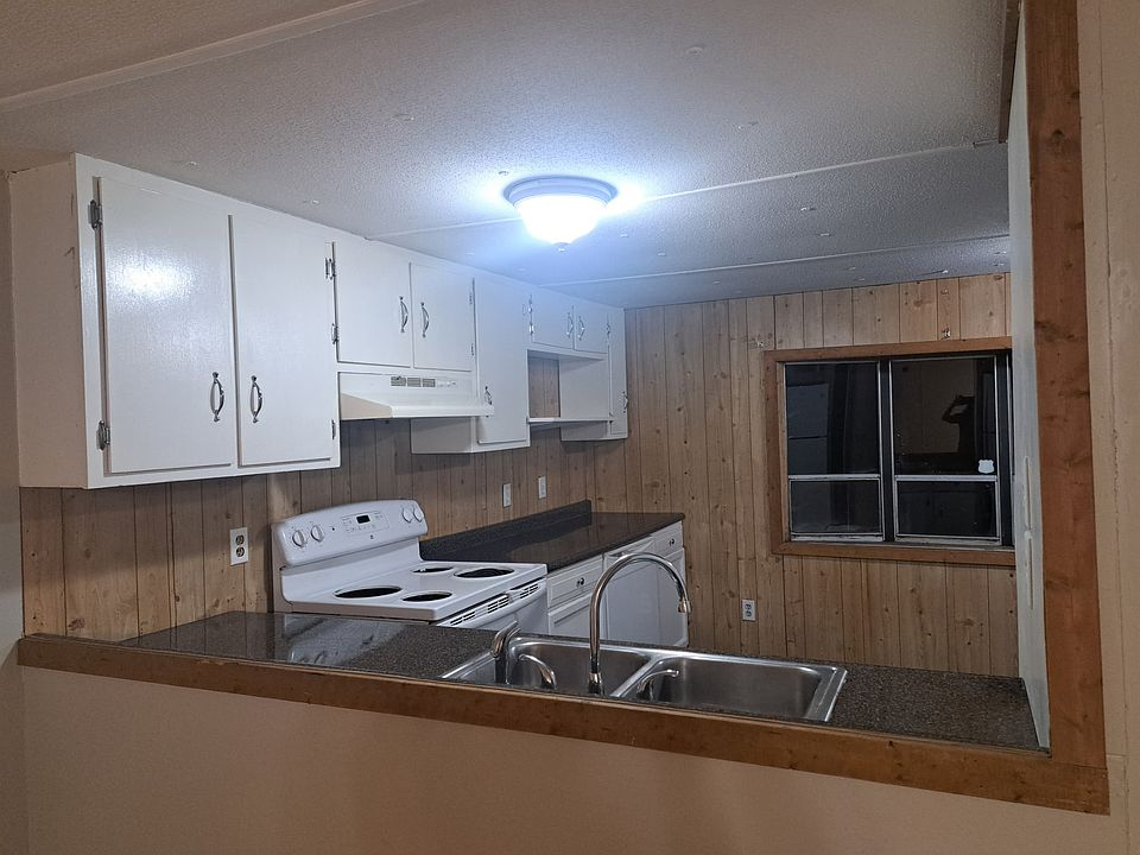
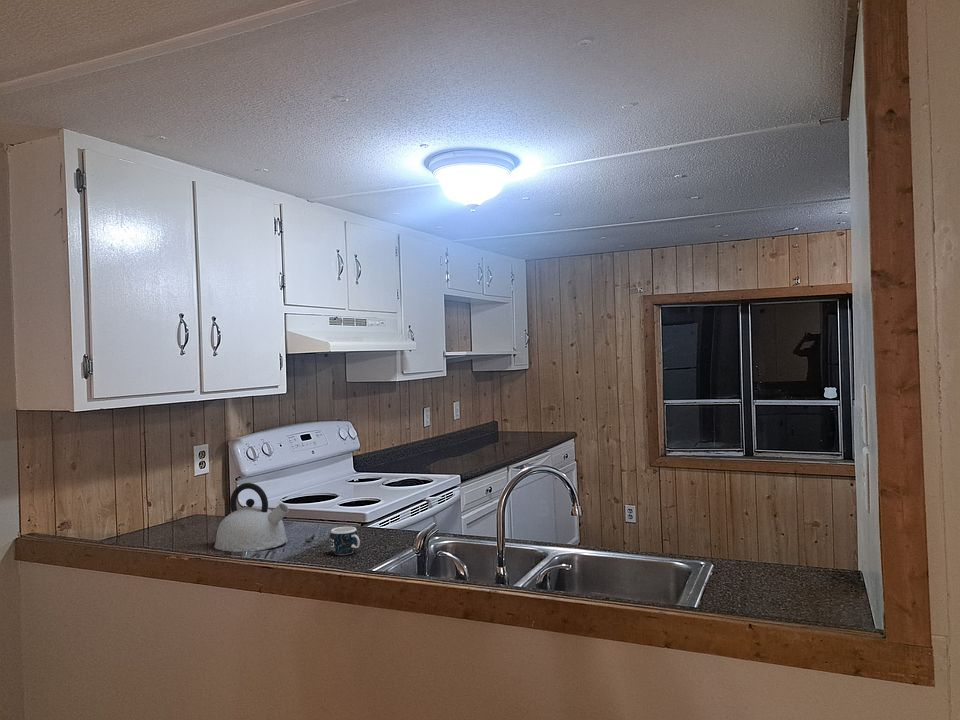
+ kettle [213,482,290,553]
+ mug [328,526,361,556]
